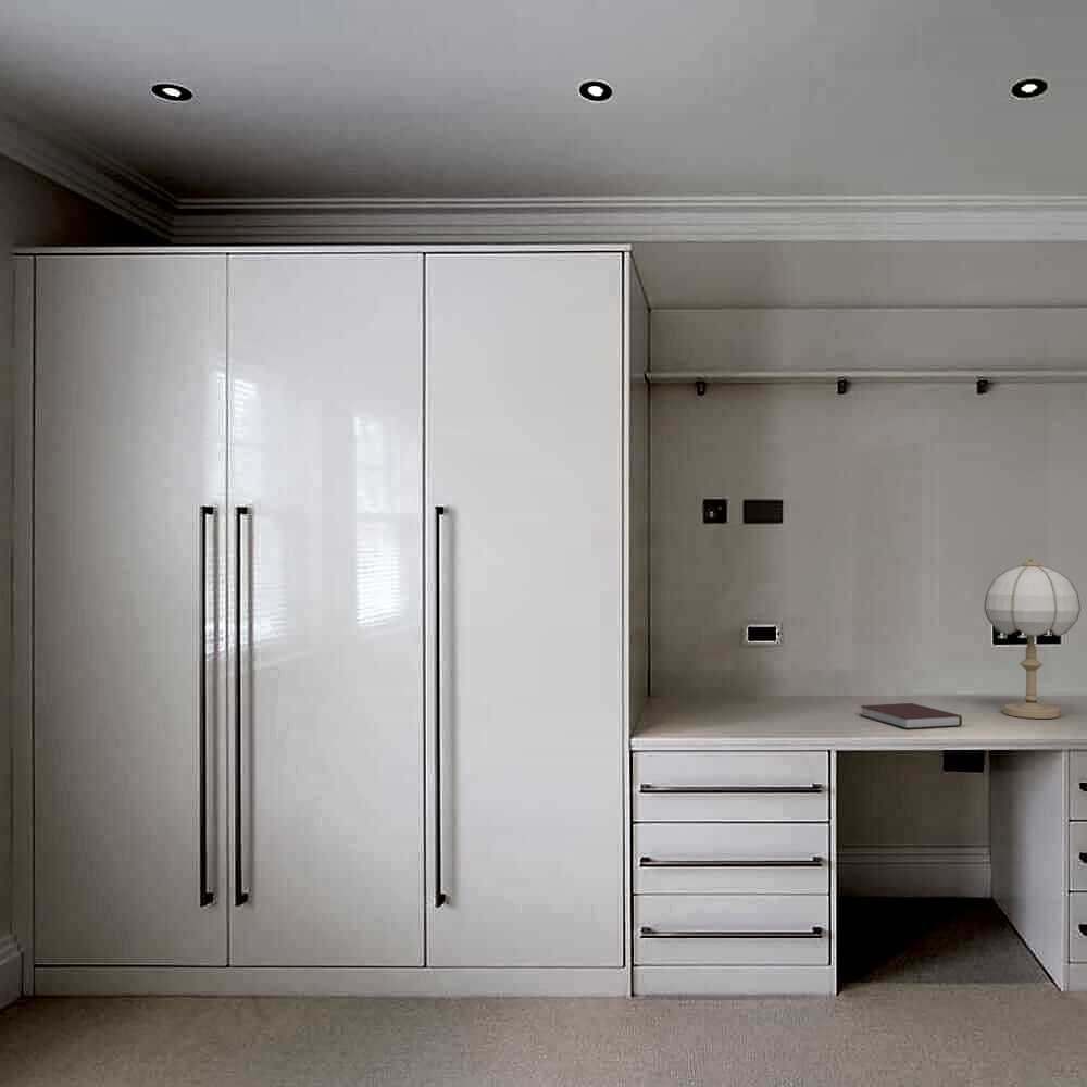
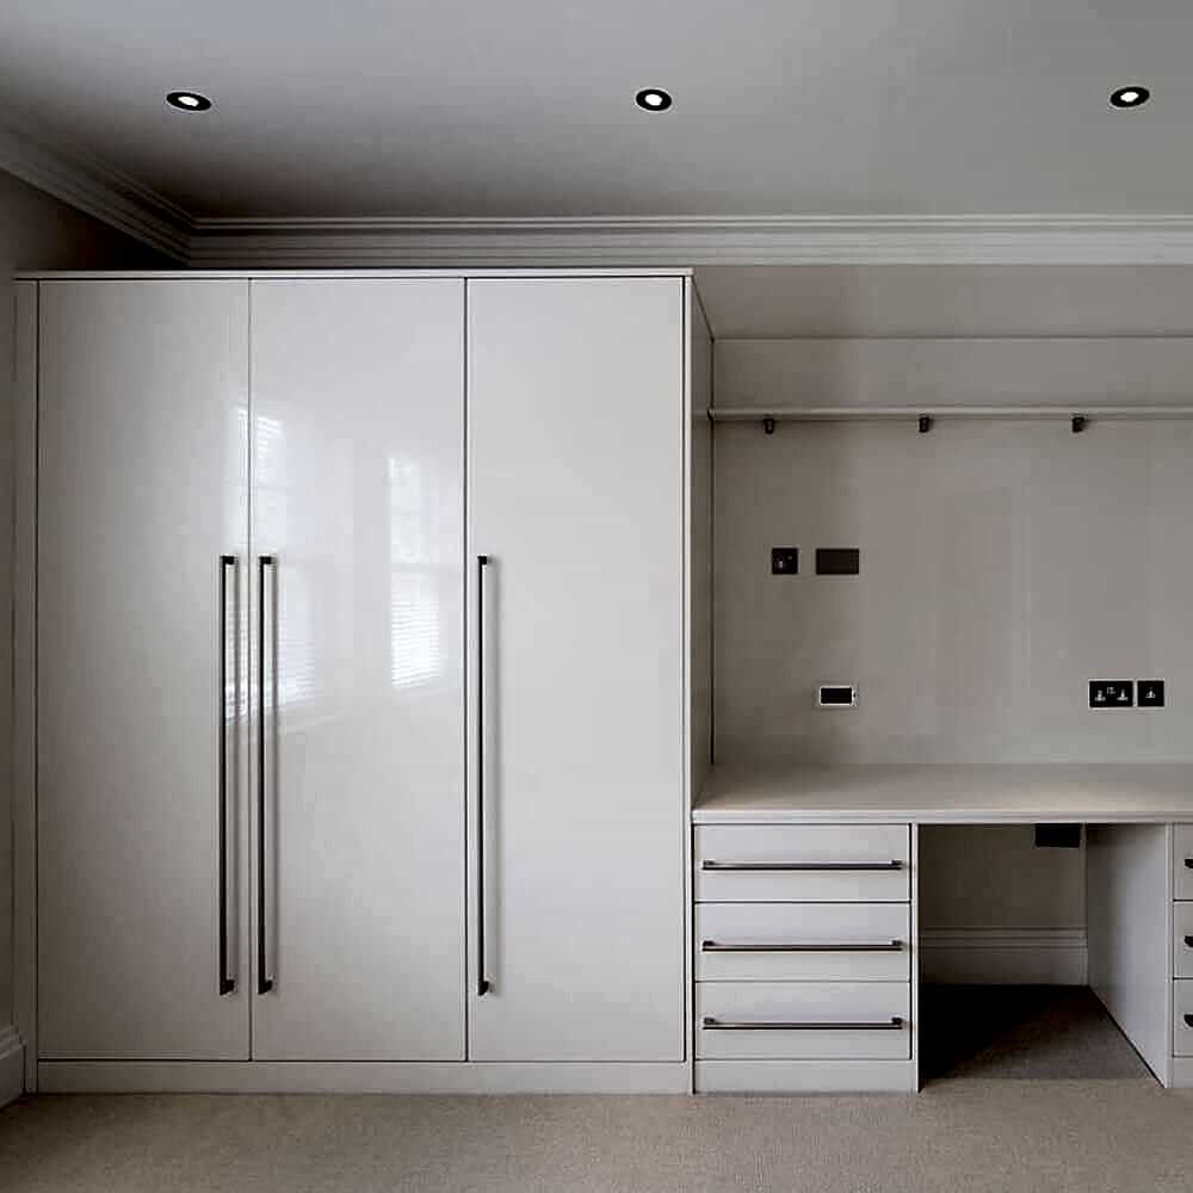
- table lamp [983,557,1082,720]
- notebook [859,702,963,729]
